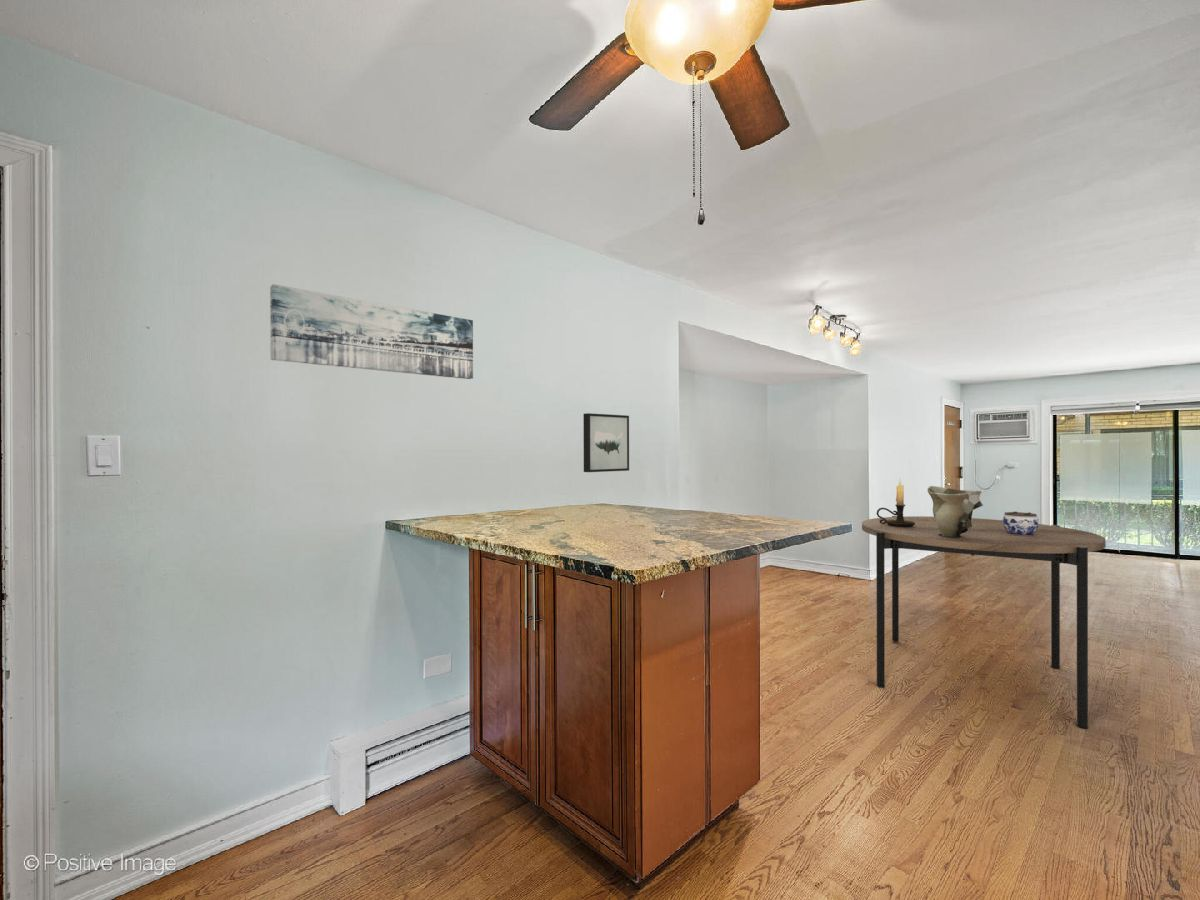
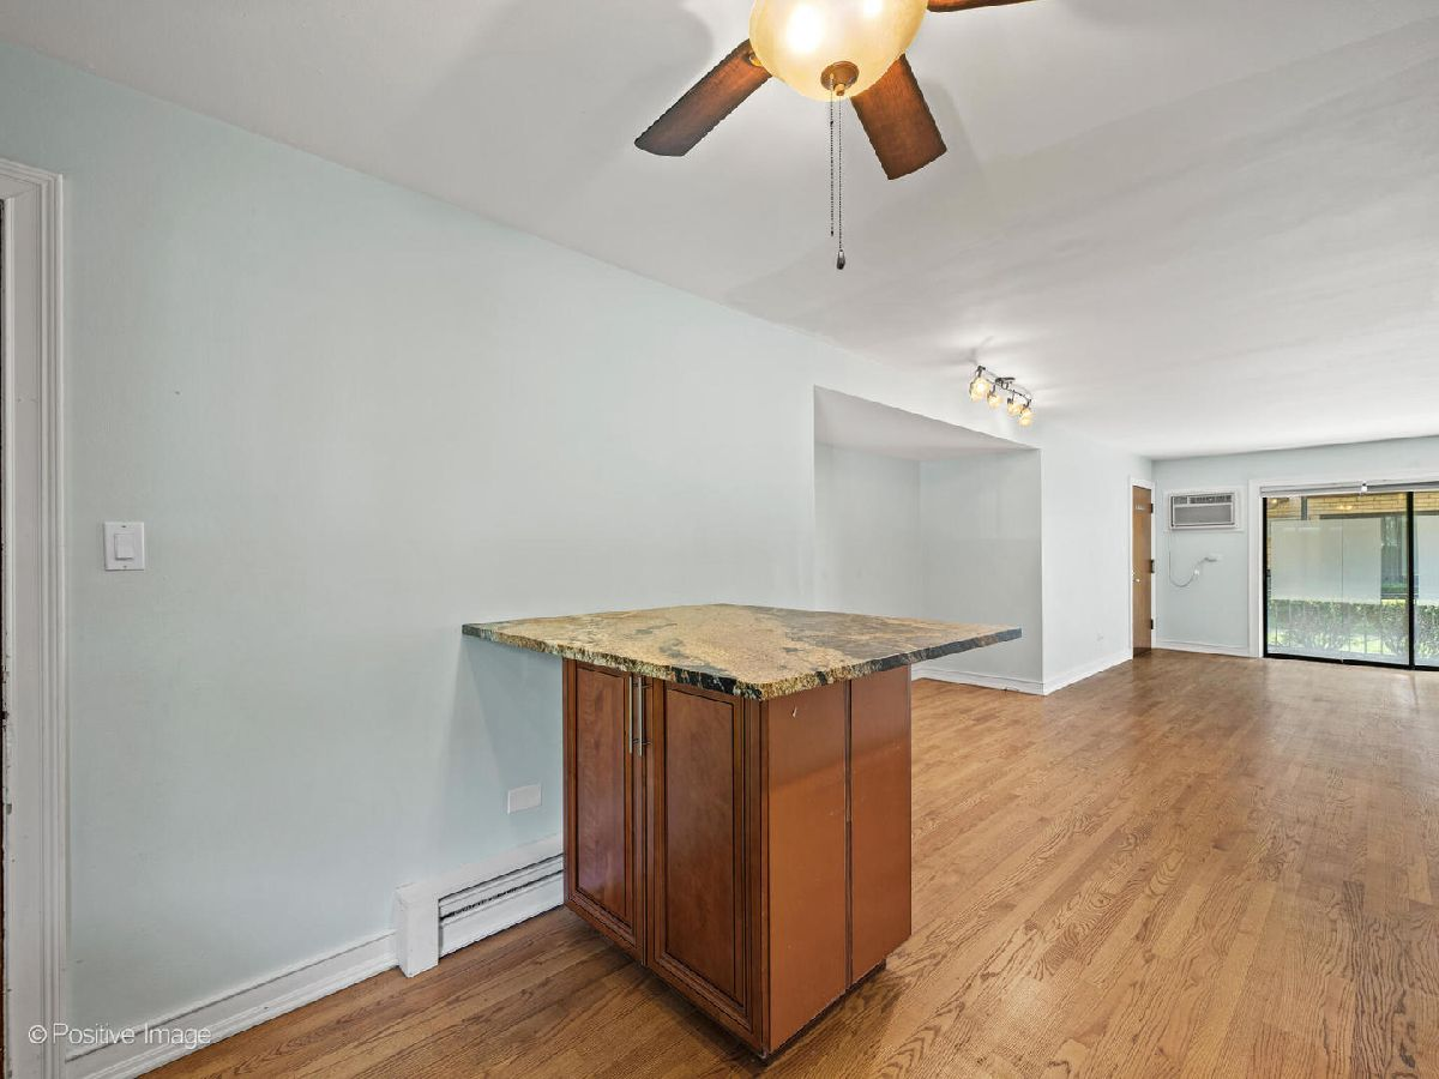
- dining table [861,515,1107,730]
- wall art [269,283,474,380]
- candle holder [876,478,915,527]
- vase [926,485,984,539]
- wall art [582,412,630,473]
- jar [1002,511,1040,535]
